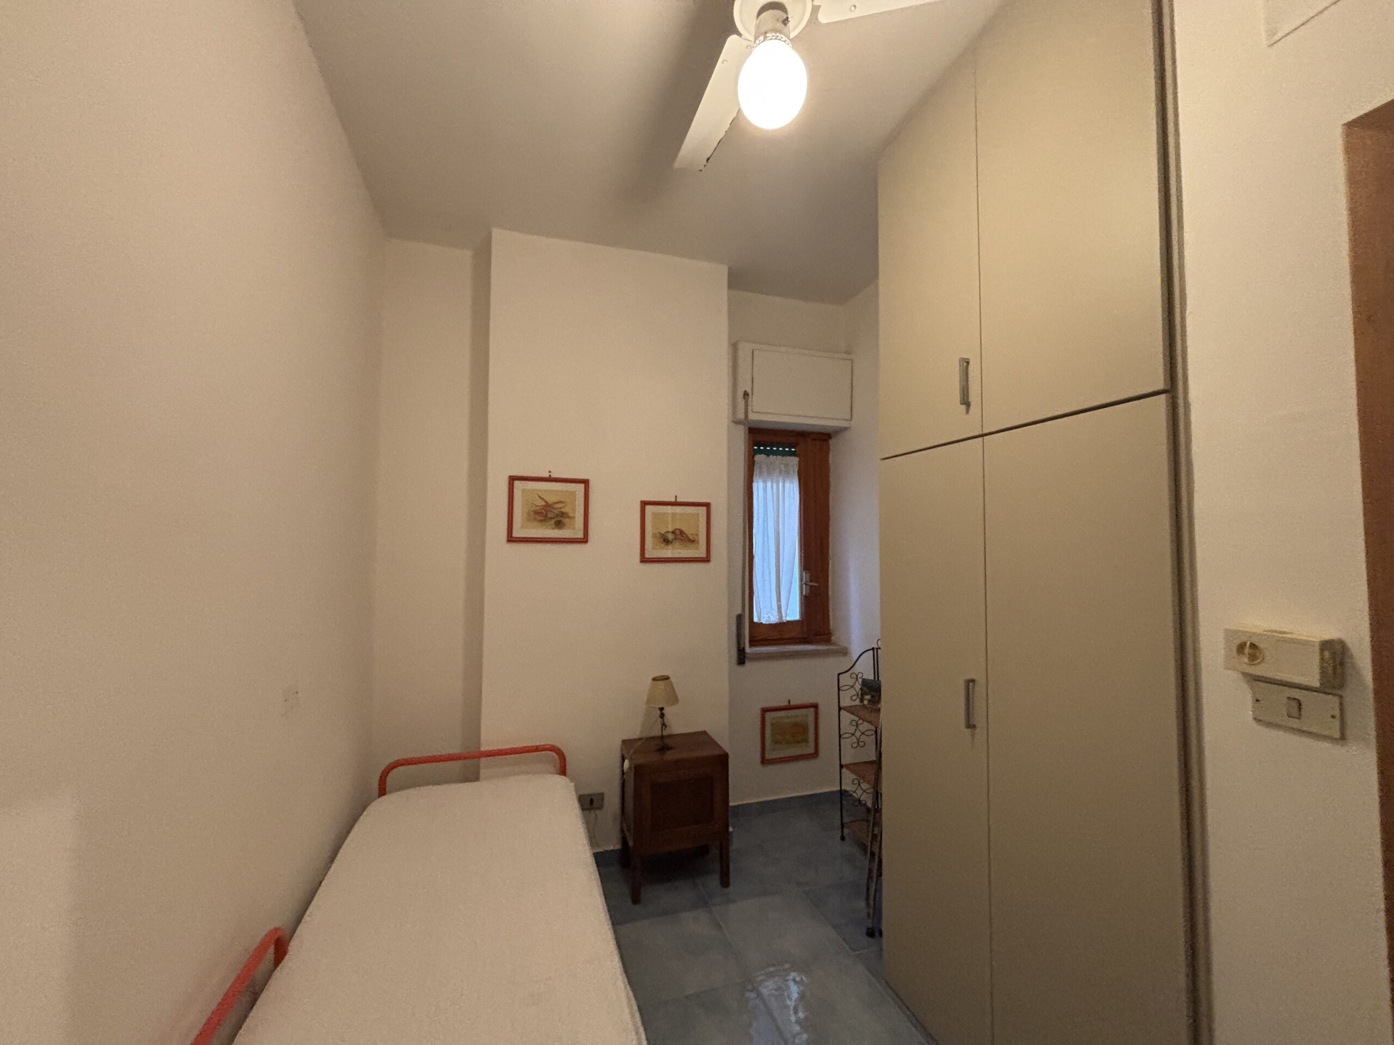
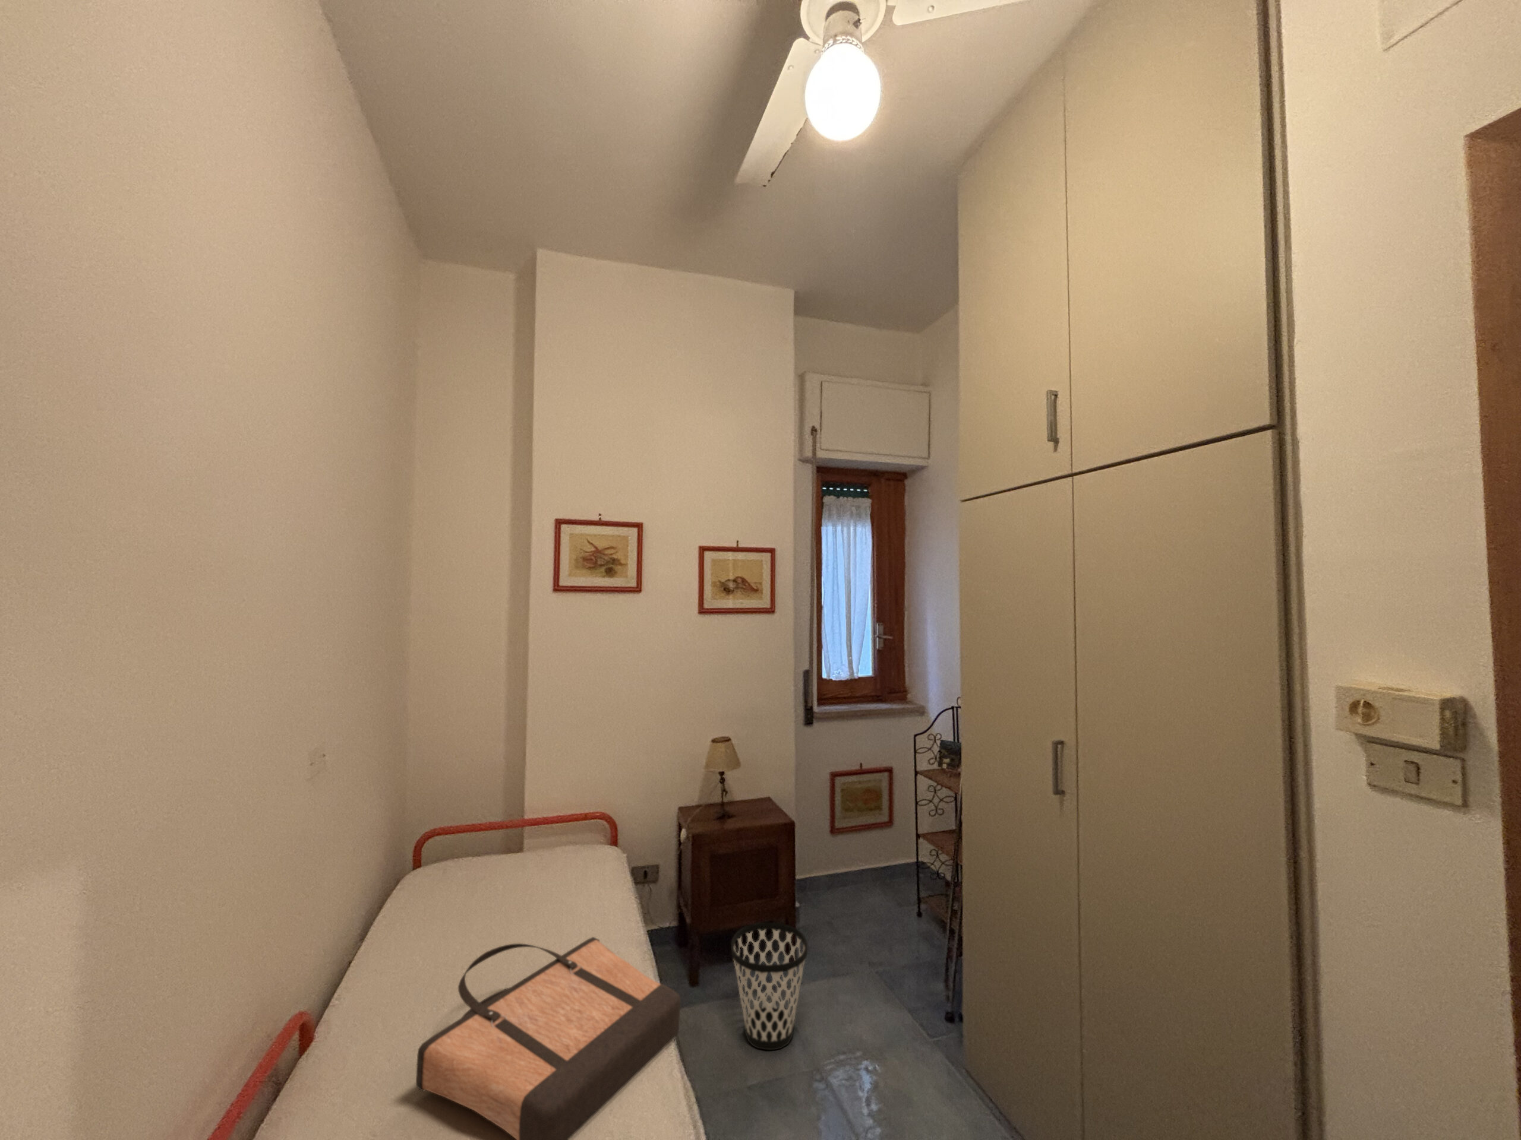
+ shopping bag [416,936,681,1140]
+ wastebasket [731,922,808,1050]
